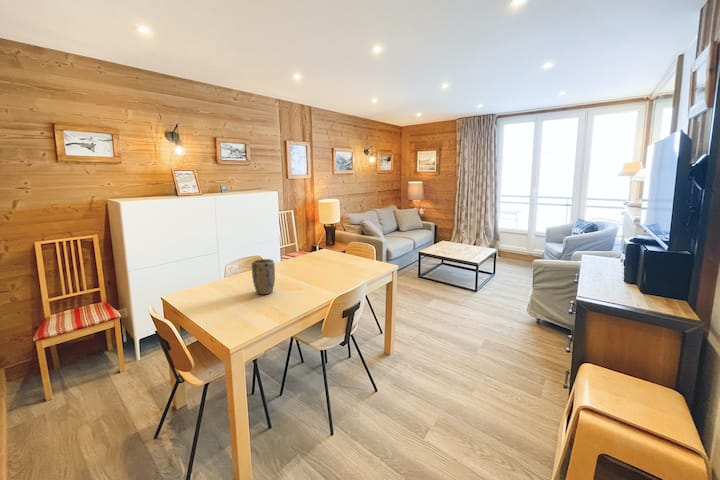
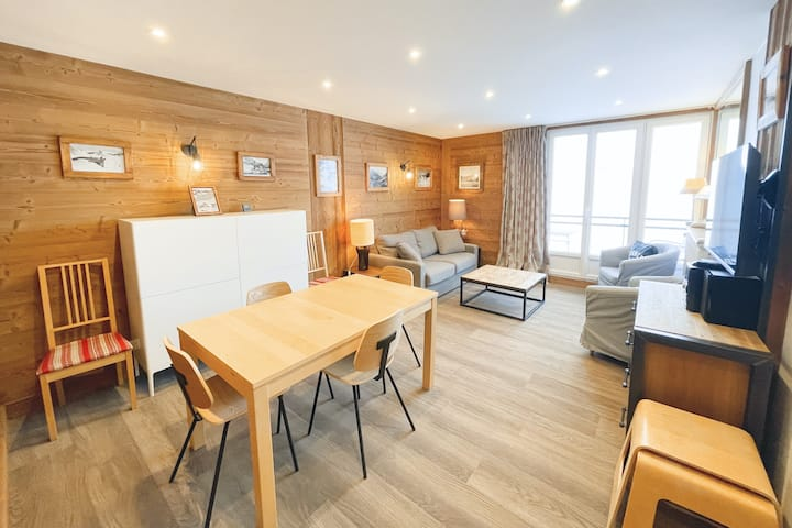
- plant pot [251,258,276,295]
